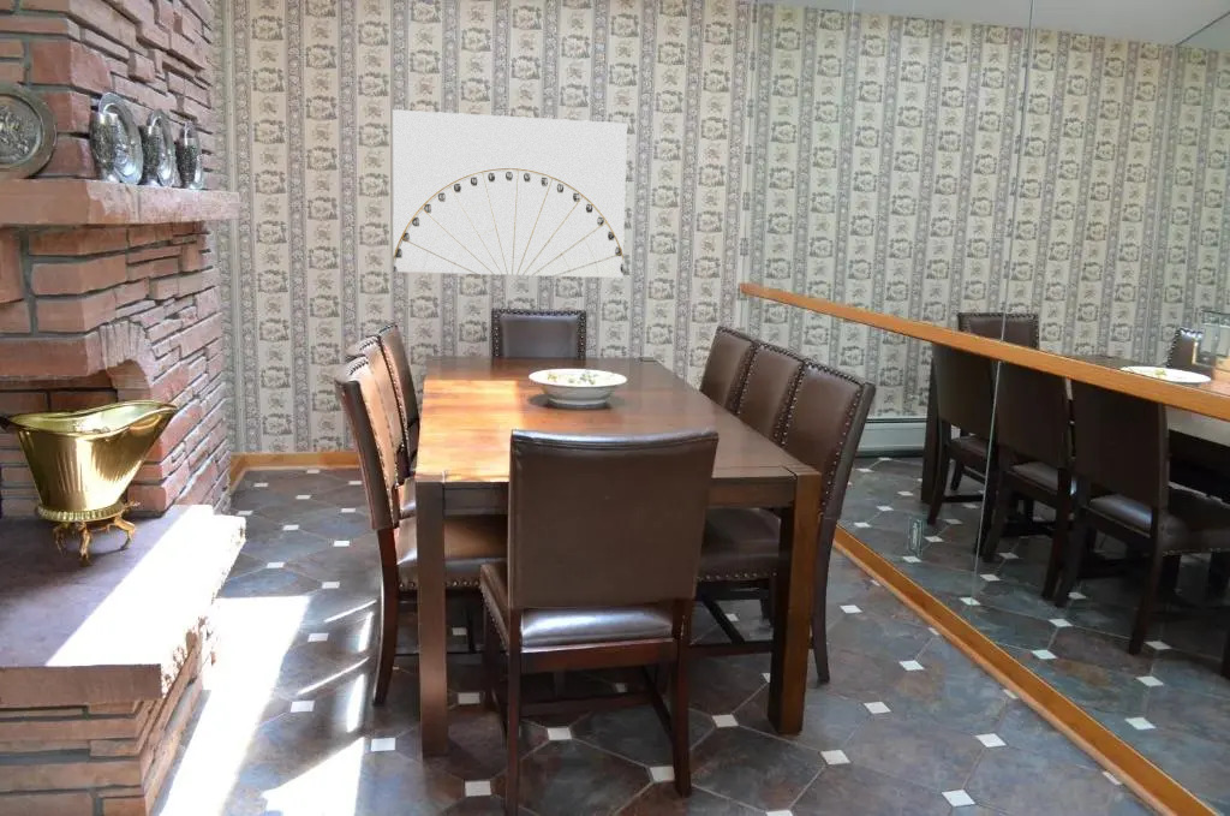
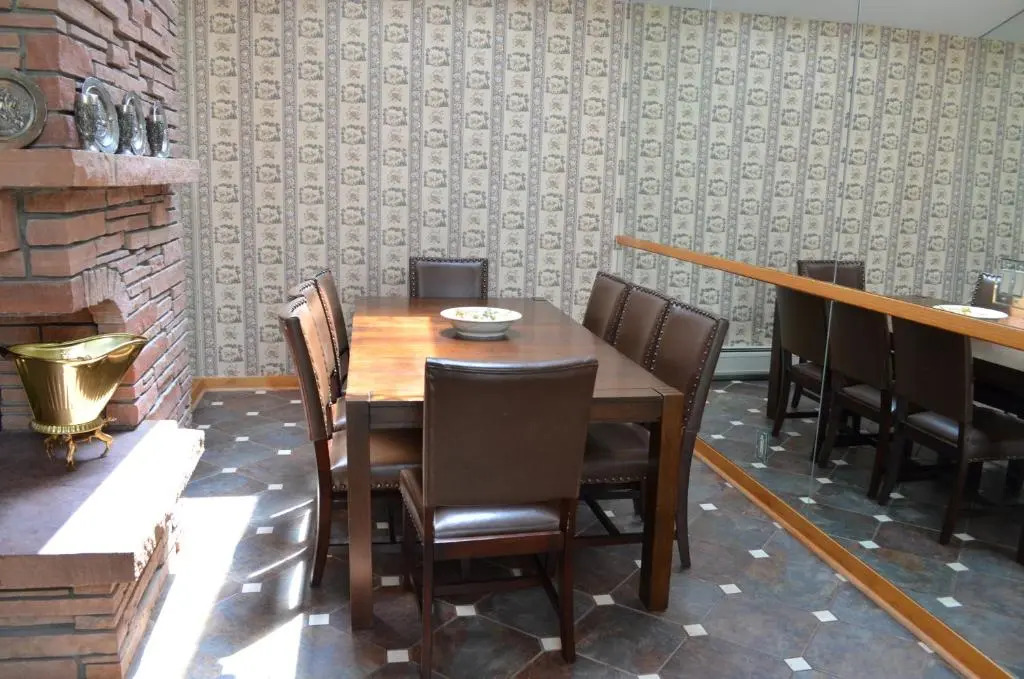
- wall art [392,108,628,279]
